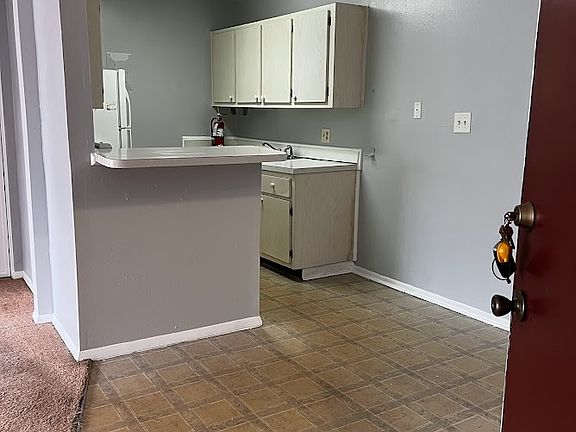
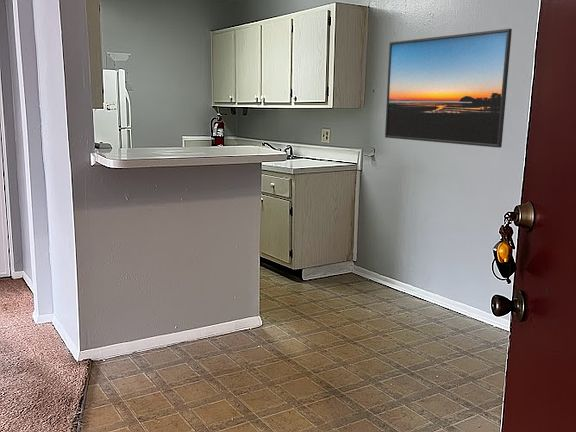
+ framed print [384,28,513,149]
